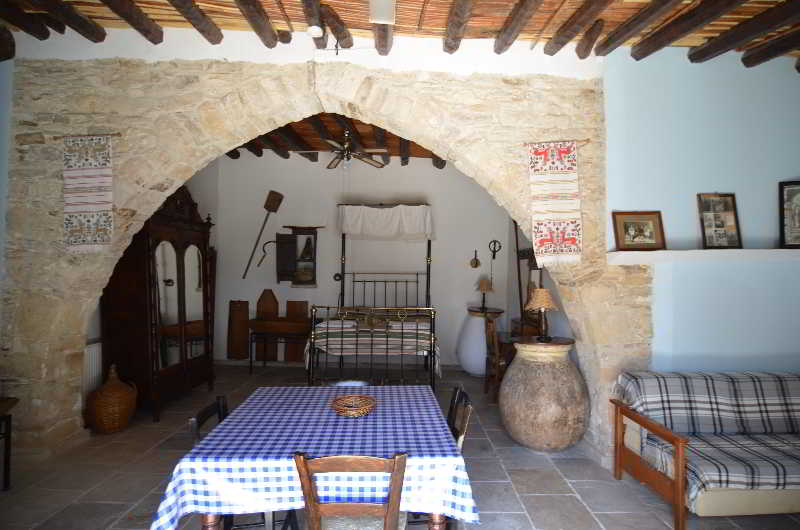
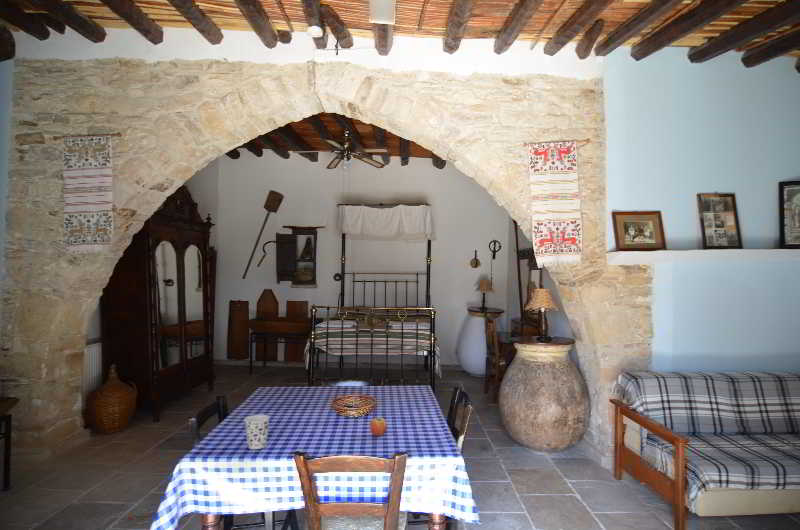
+ fruit [368,417,388,437]
+ cup [243,414,271,450]
